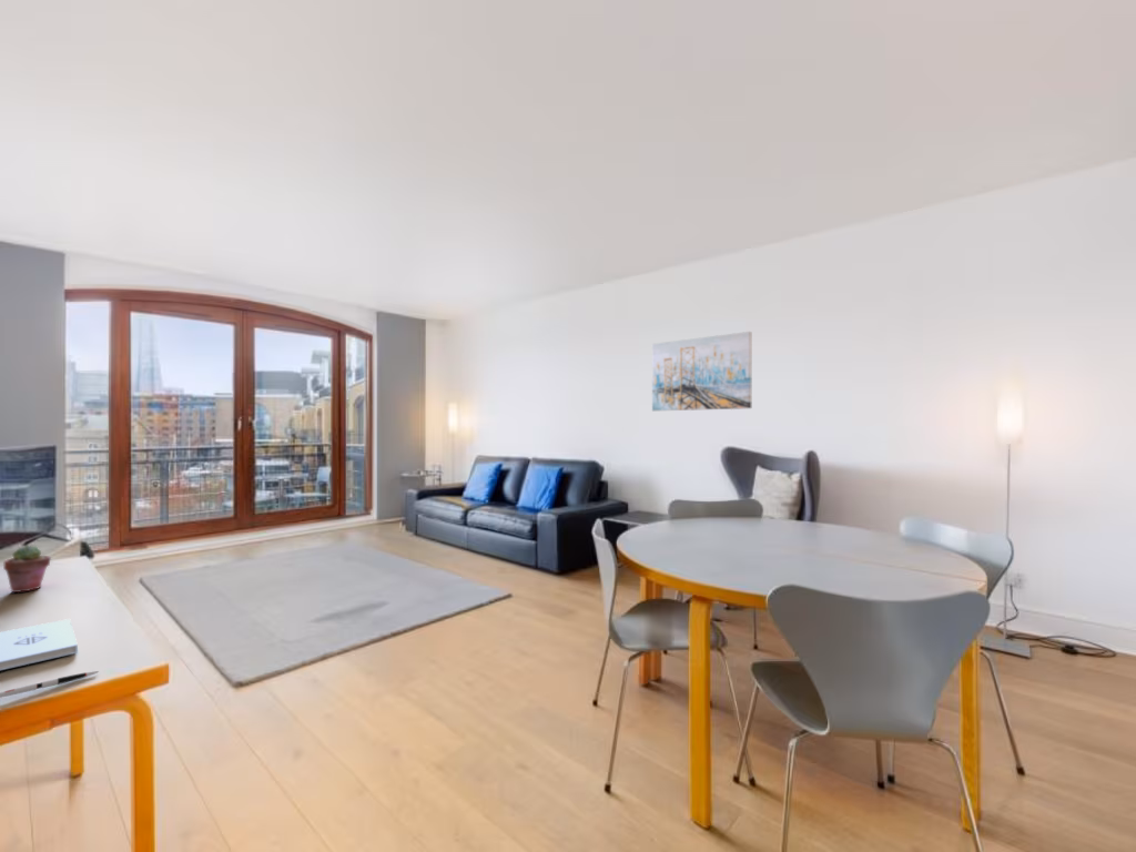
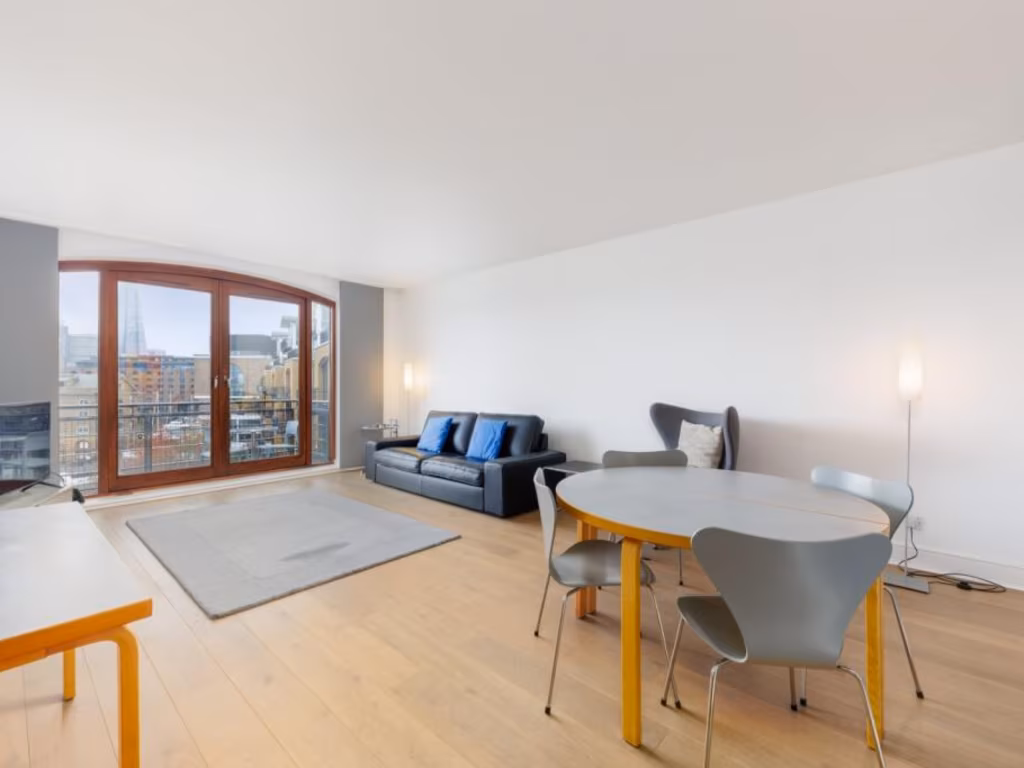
- notepad [0,618,79,671]
- potted succulent [2,545,52,594]
- wall art [651,331,752,412]
- pen [0,670,100,699]
